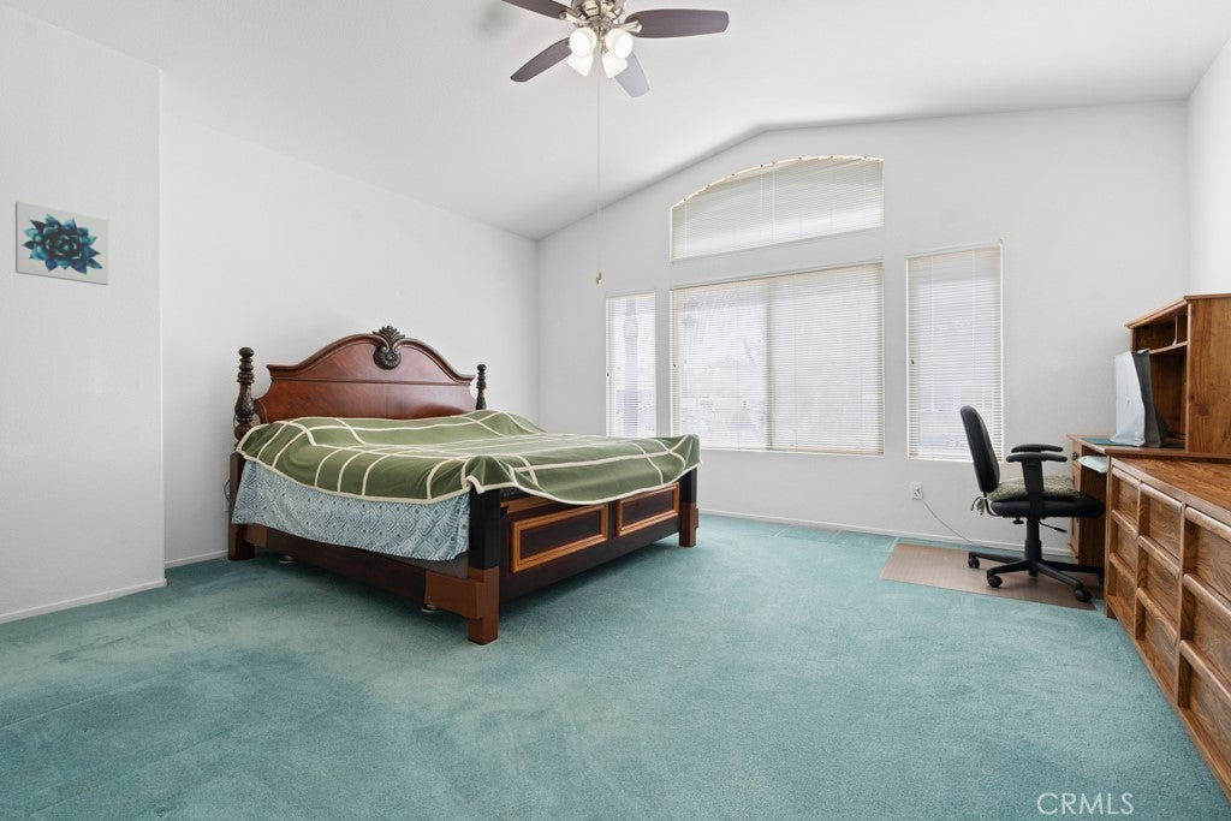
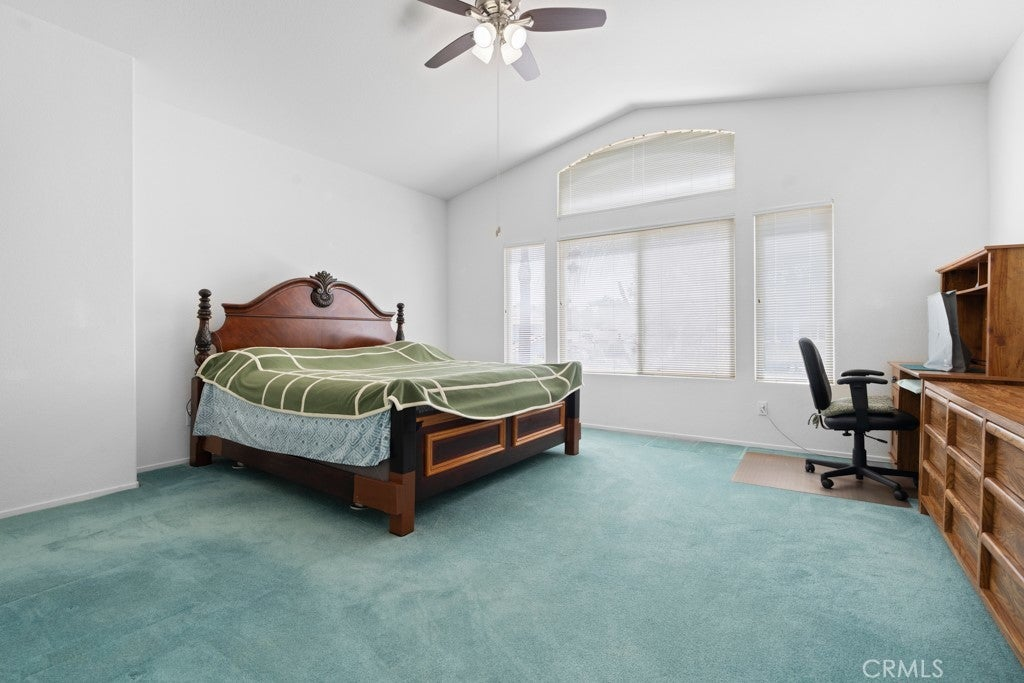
- wall art [14,200,109,286]
